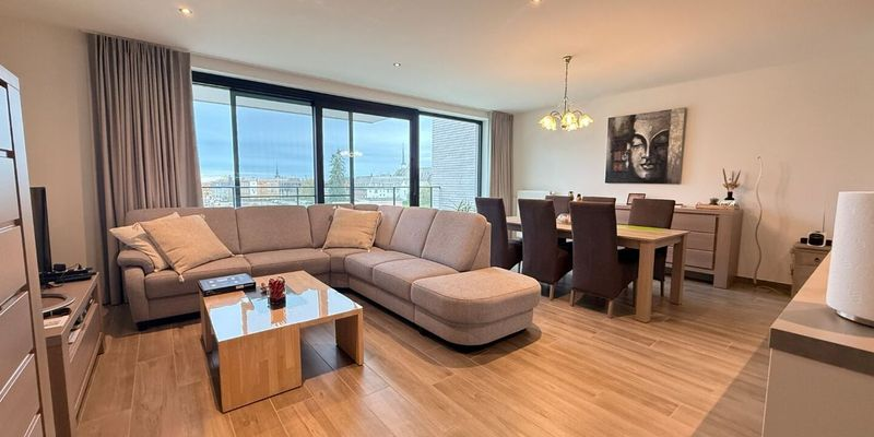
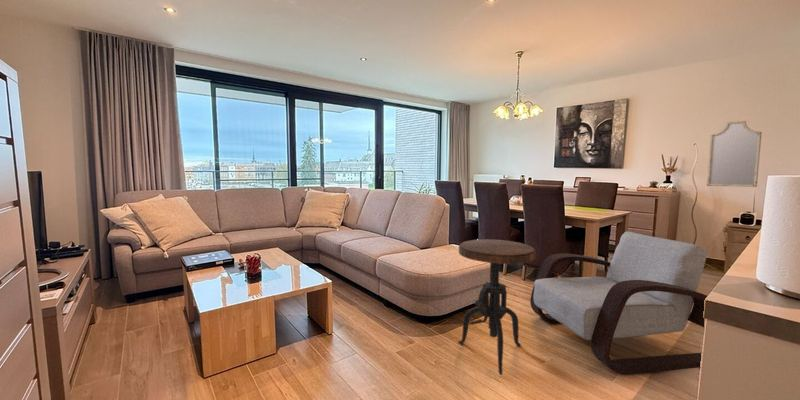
+ side table [457,238,536,376]
+ home mirror [706,120,763,188]
+ armchair [529,231,709,376]
